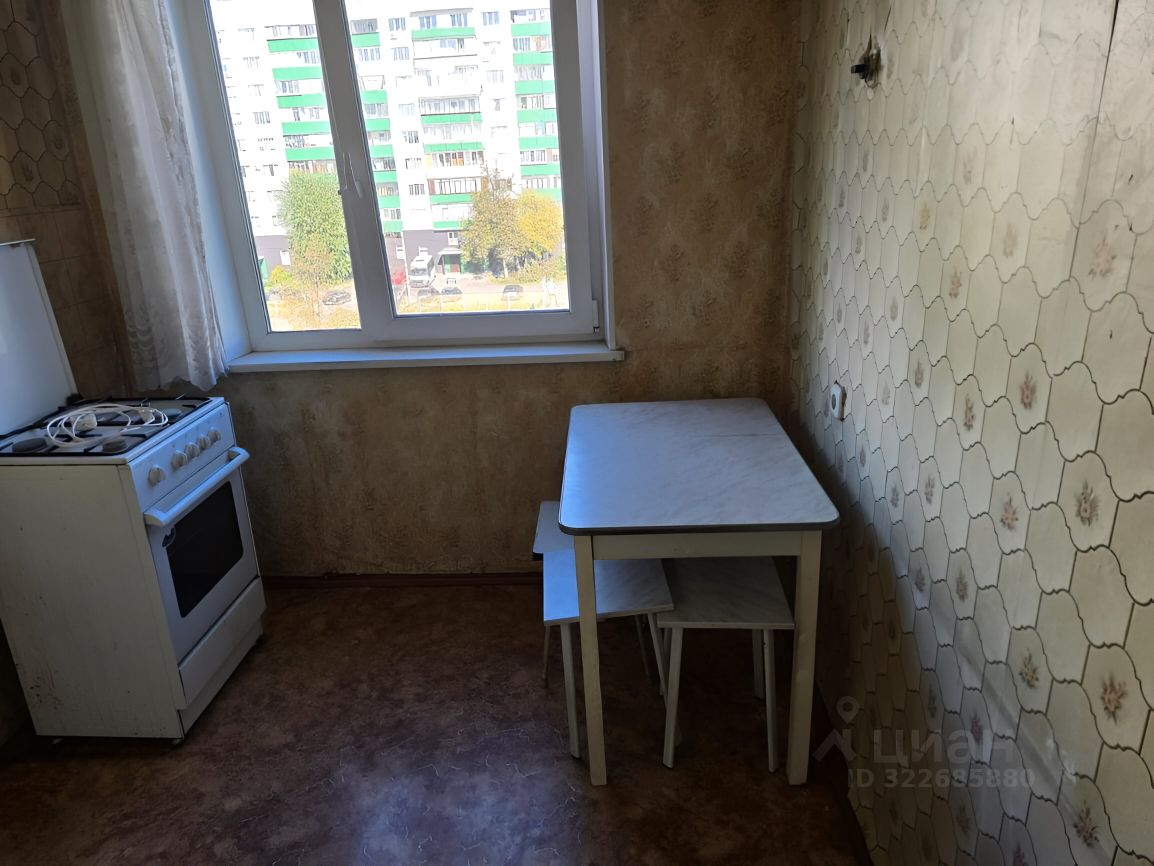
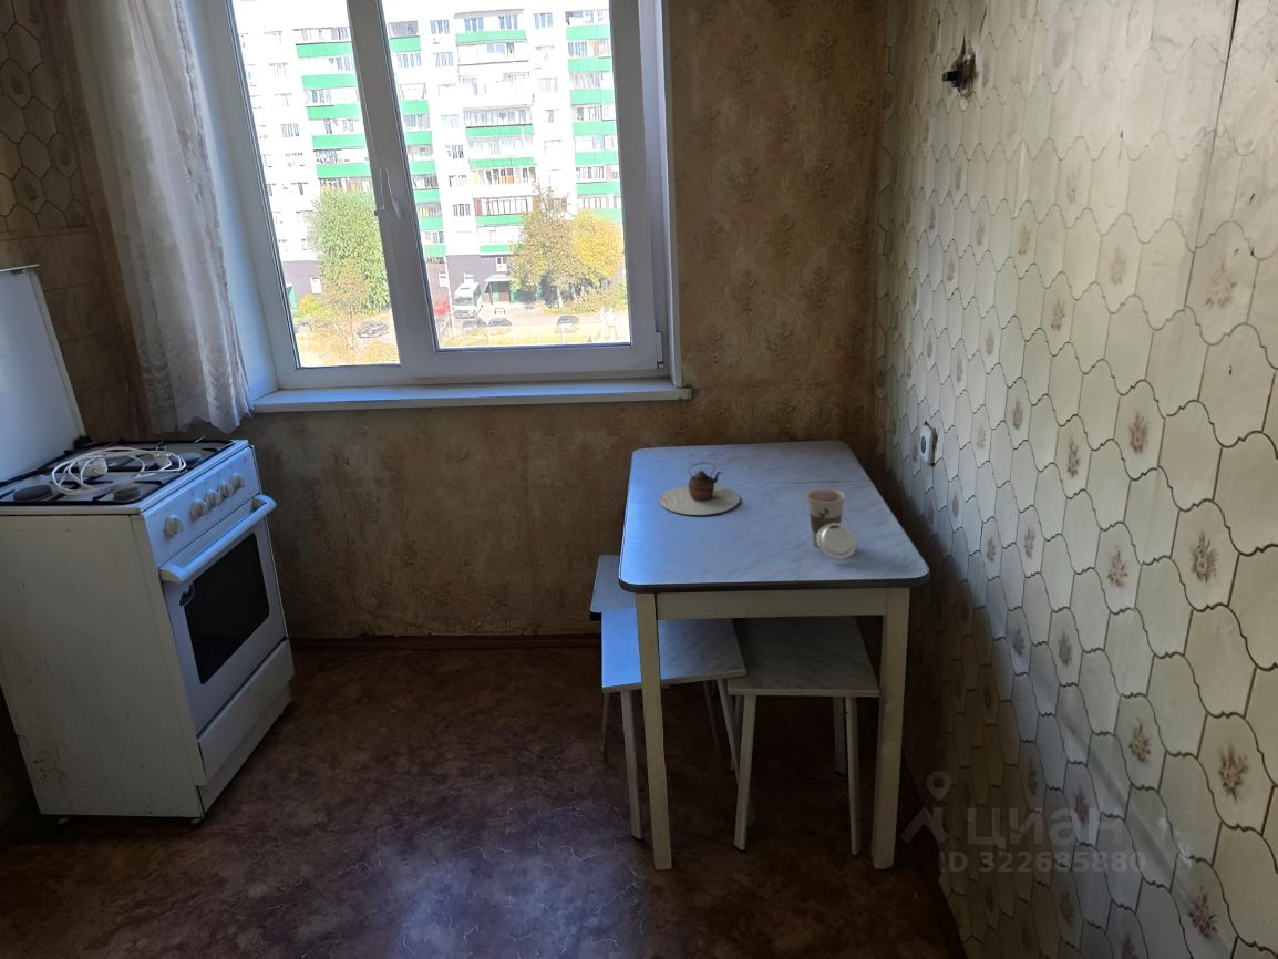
+ cup [805,487,857,561]
+ teapot [658,461,741,516]
